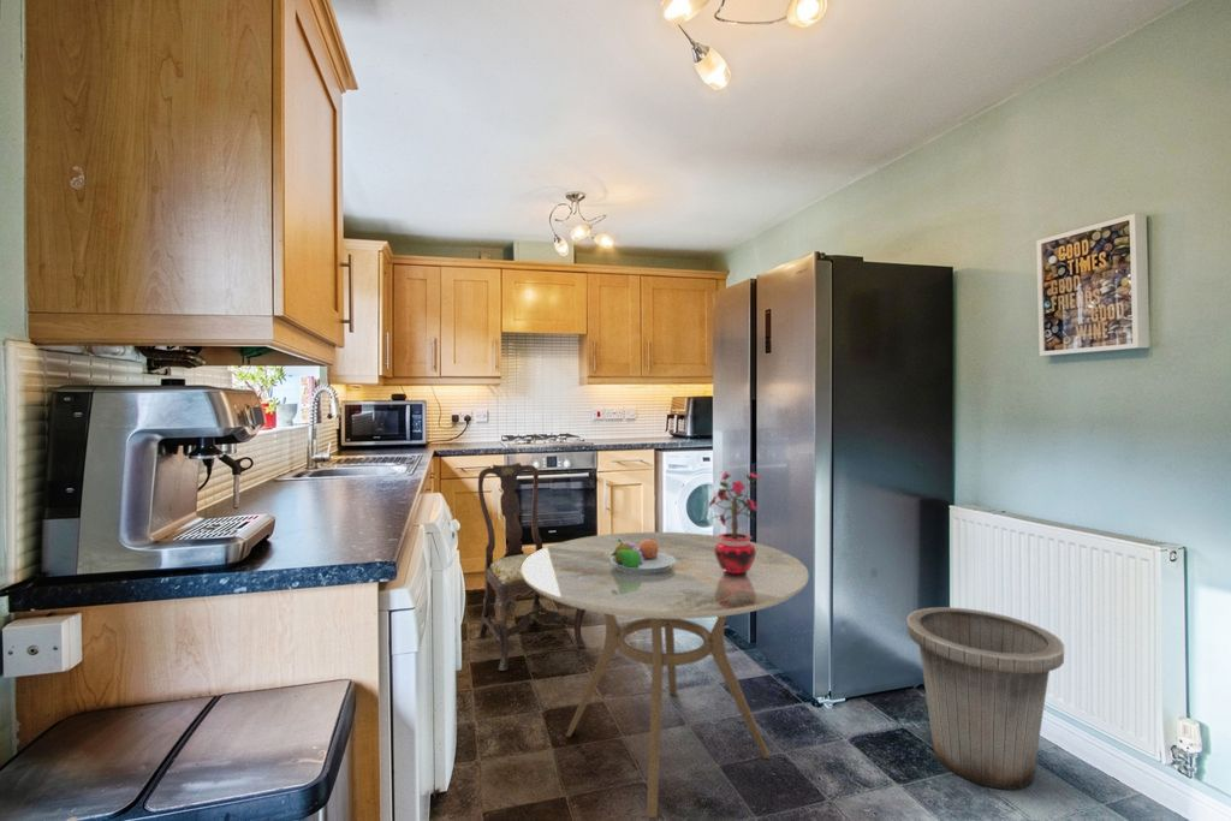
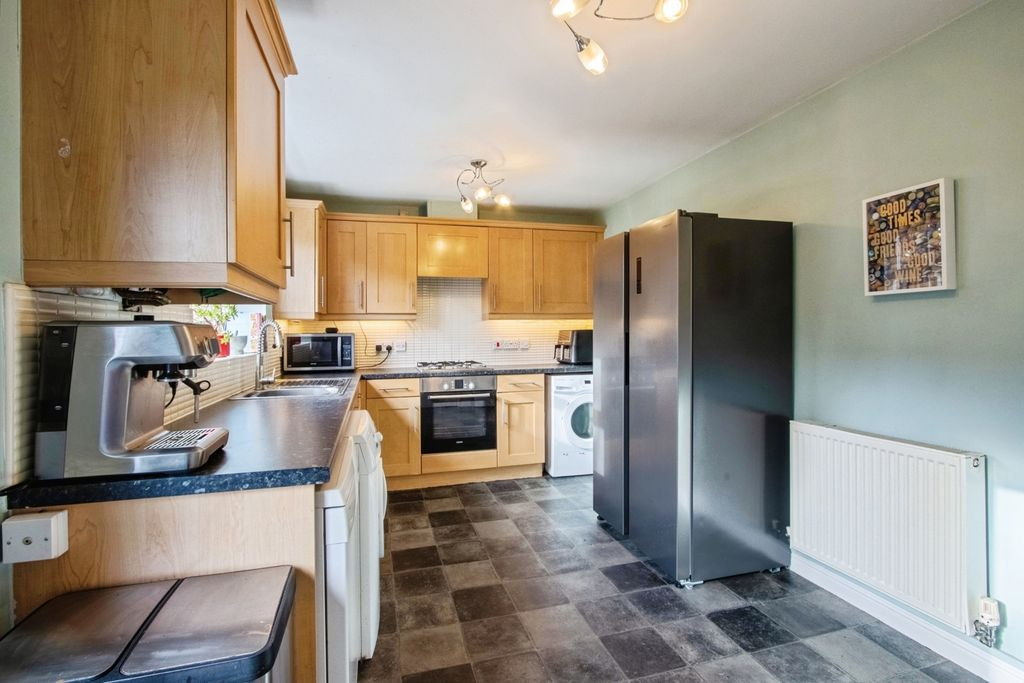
- potted plant [706,469,760,577]
- trash can [906,606,1065,791]
- dining table [522,531,810,819]
- dining chair [477,462,587,672]
- fruit bowl [611,539,676,573]
